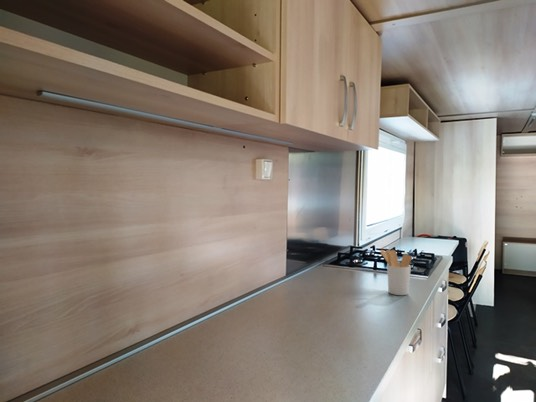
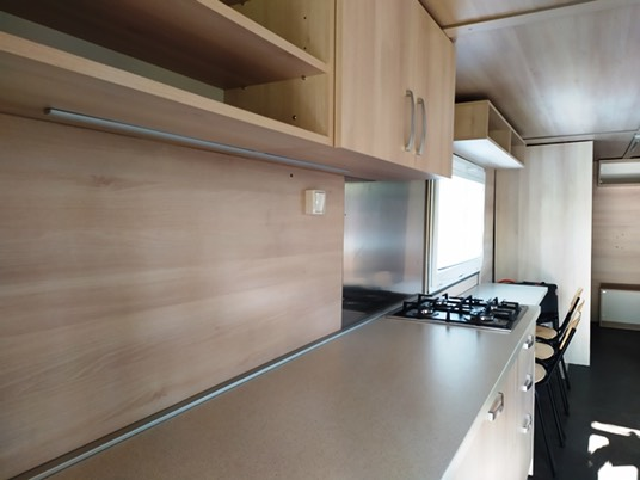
- utensil holder [379,249,413,296]
